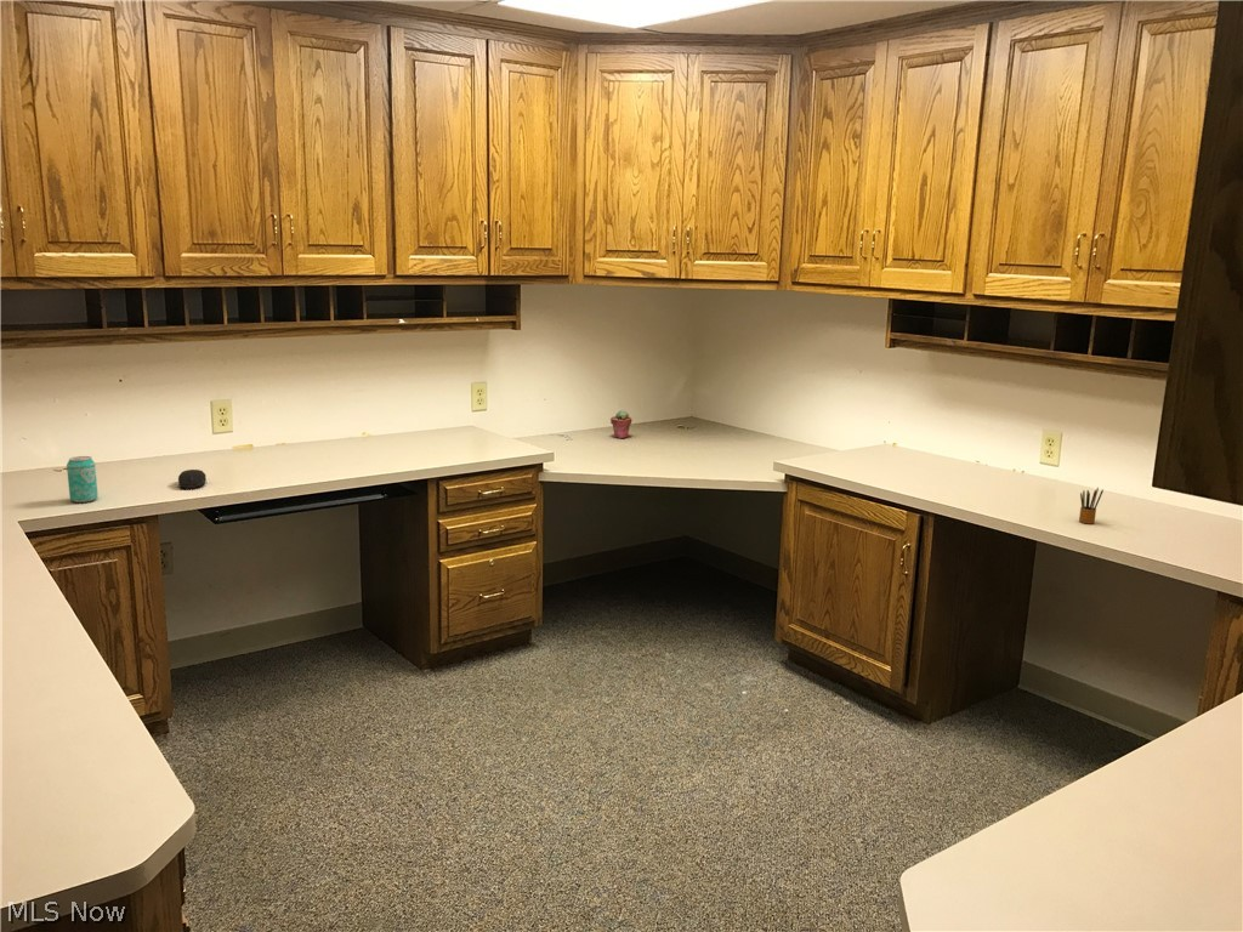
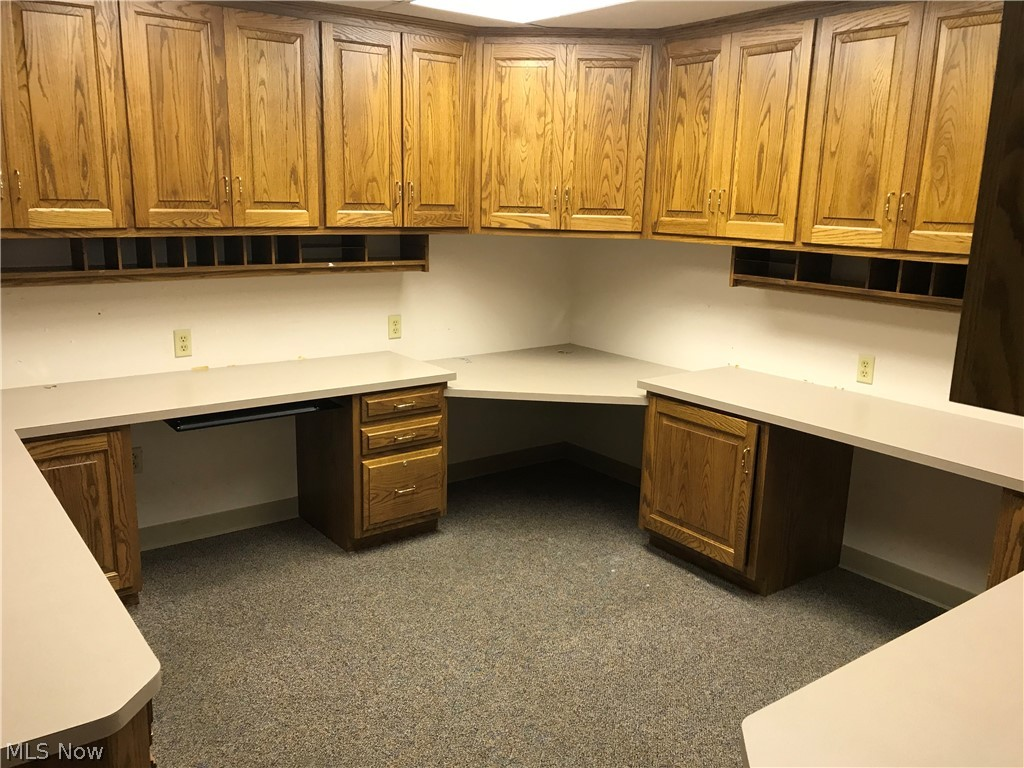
- computer mouse [177,468,208,490]
- beverage can [66,455,100,504]
- pencil box [1078,487,1105,524]
- potted succulent [609,409,632,439]
